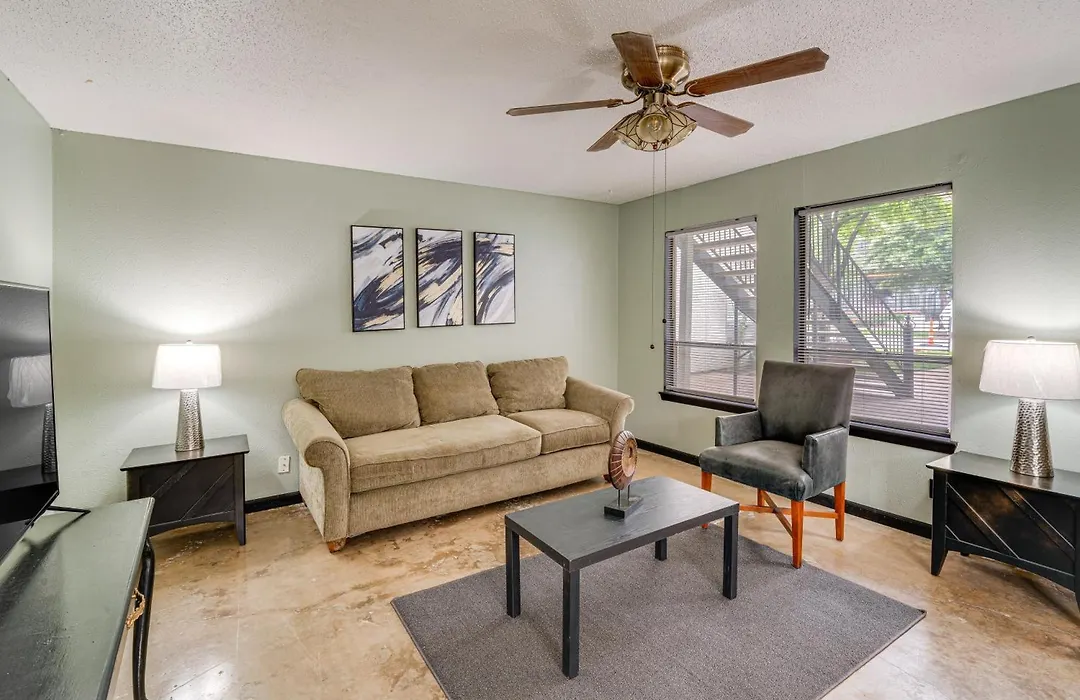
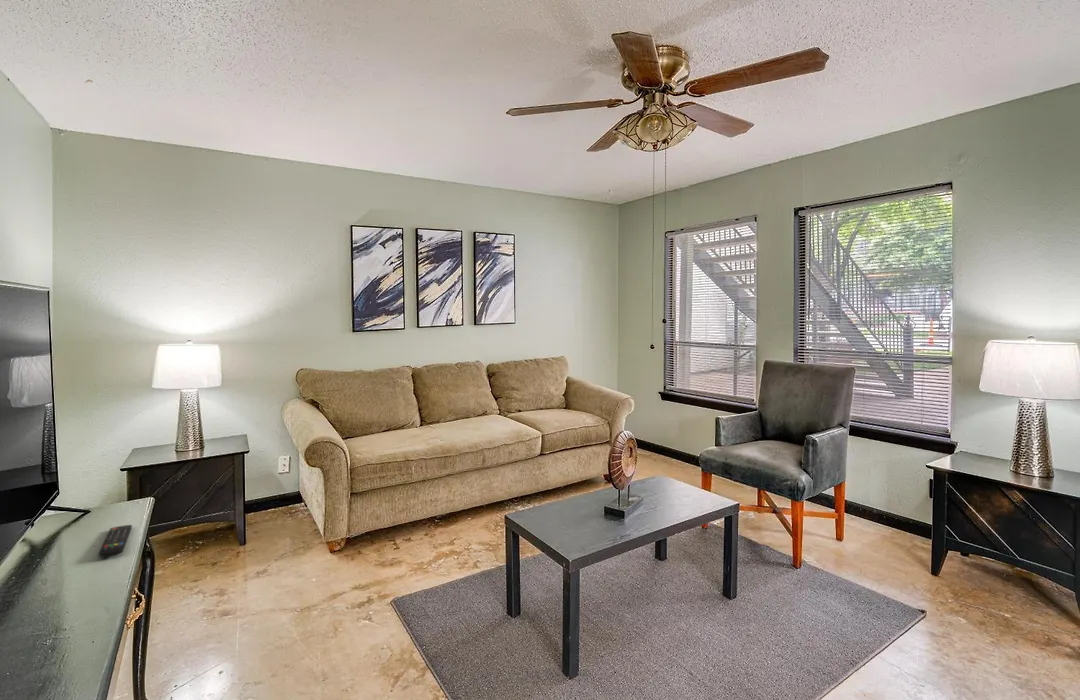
+ remote control [97,524,133,558]
